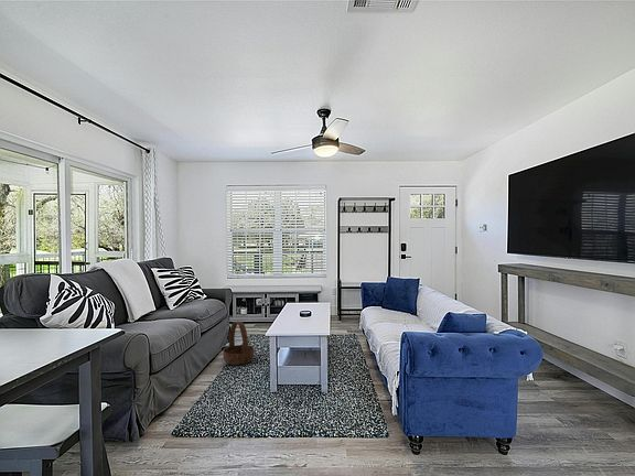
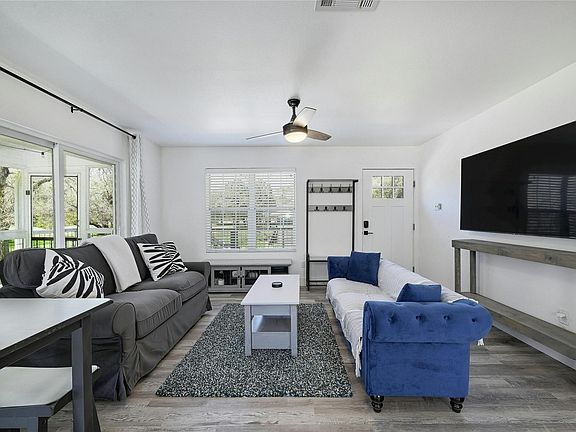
- basket [222,320,255,366]
